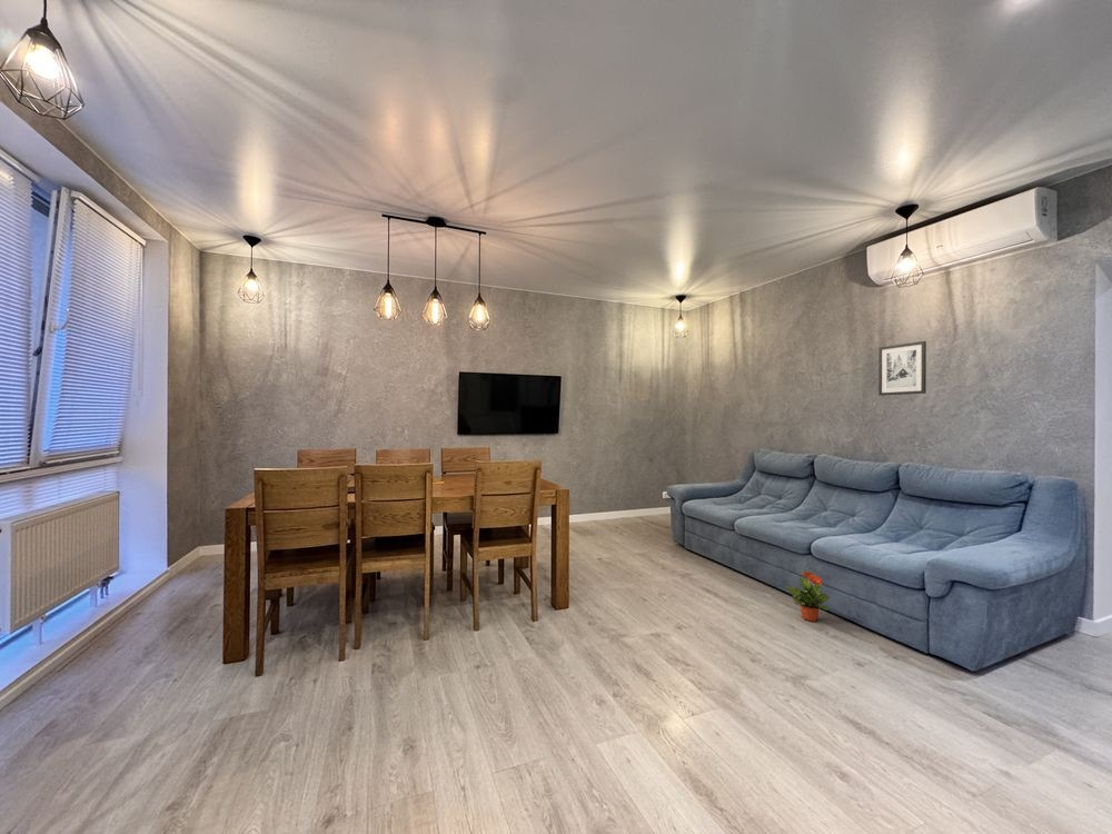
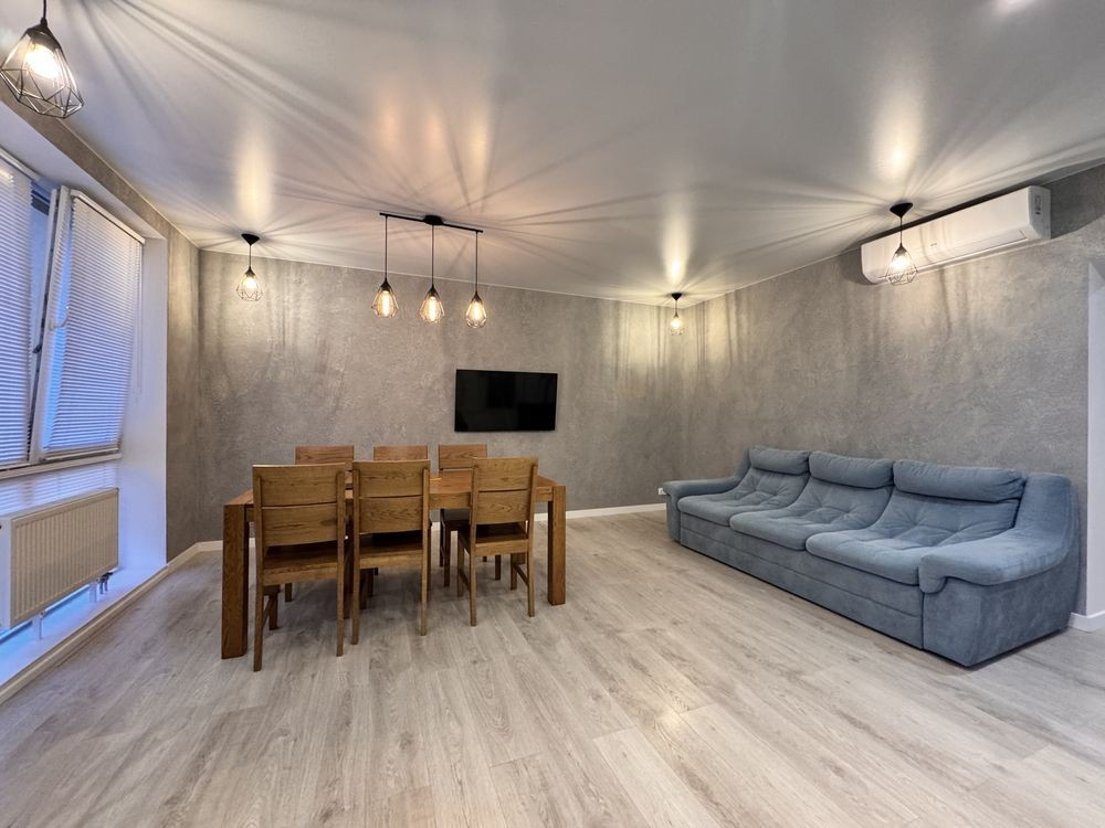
- wall art [877,340,927,397]
- potted plant [785,570,831,623]
